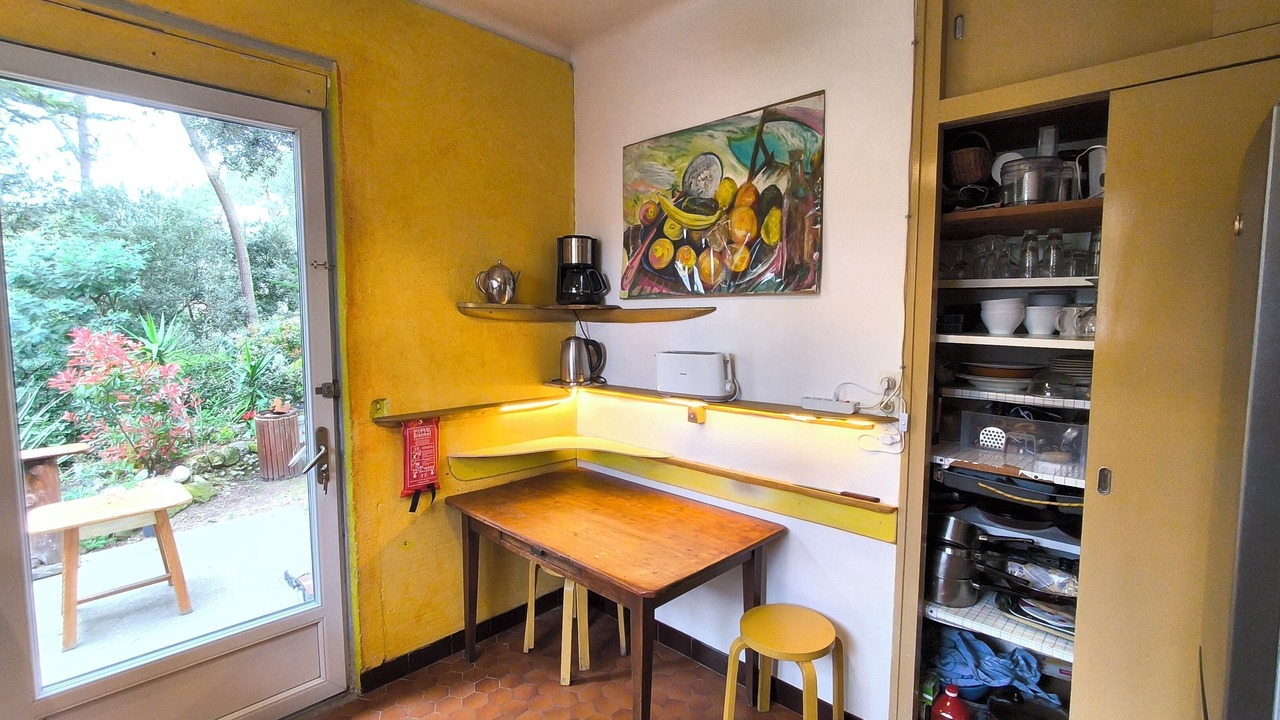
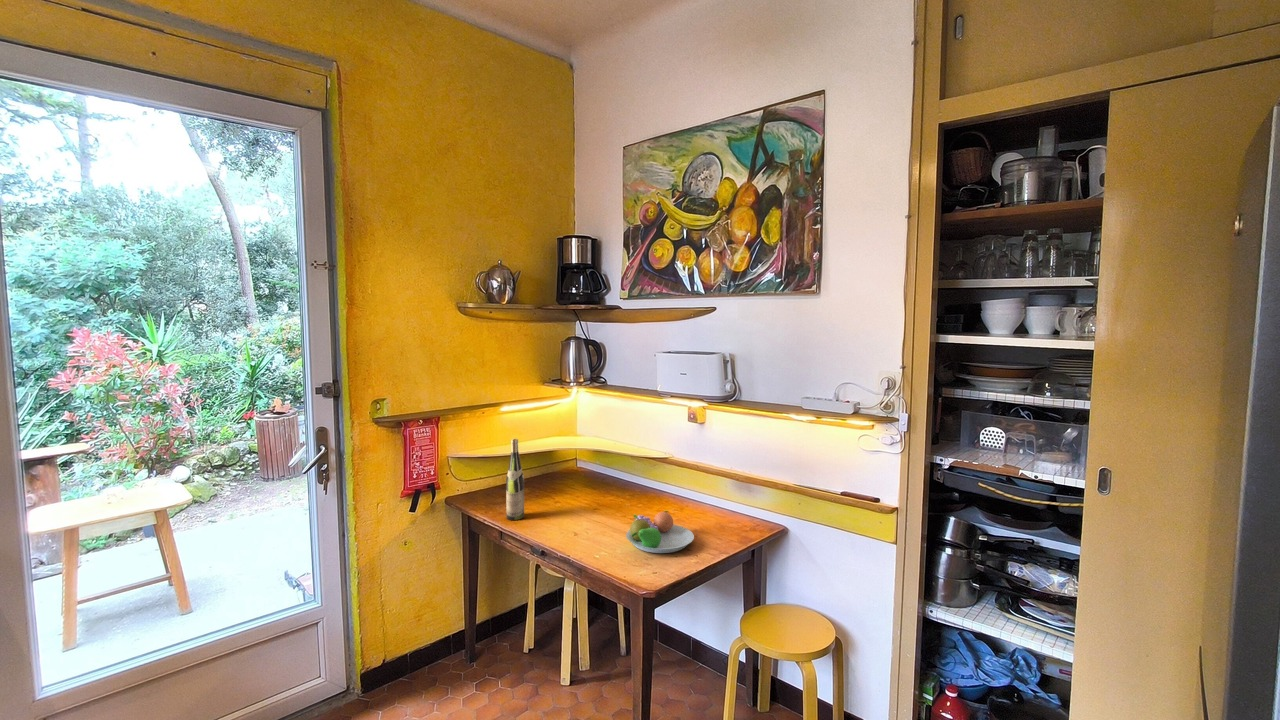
+ fruit bowl [625,510,695,554]
+ wine bottle [505,438,525,521]
